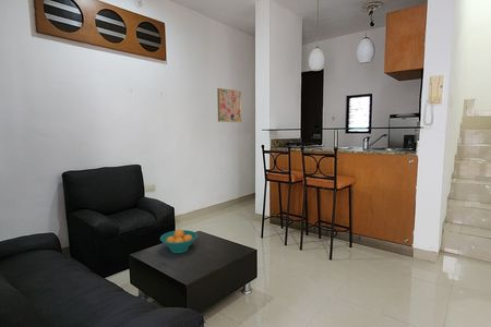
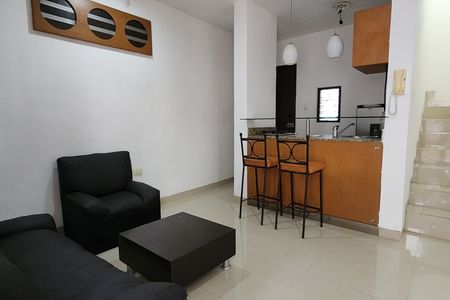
- fruit bowl [159,229,199,254]
- wall art [216,87,242,123]
